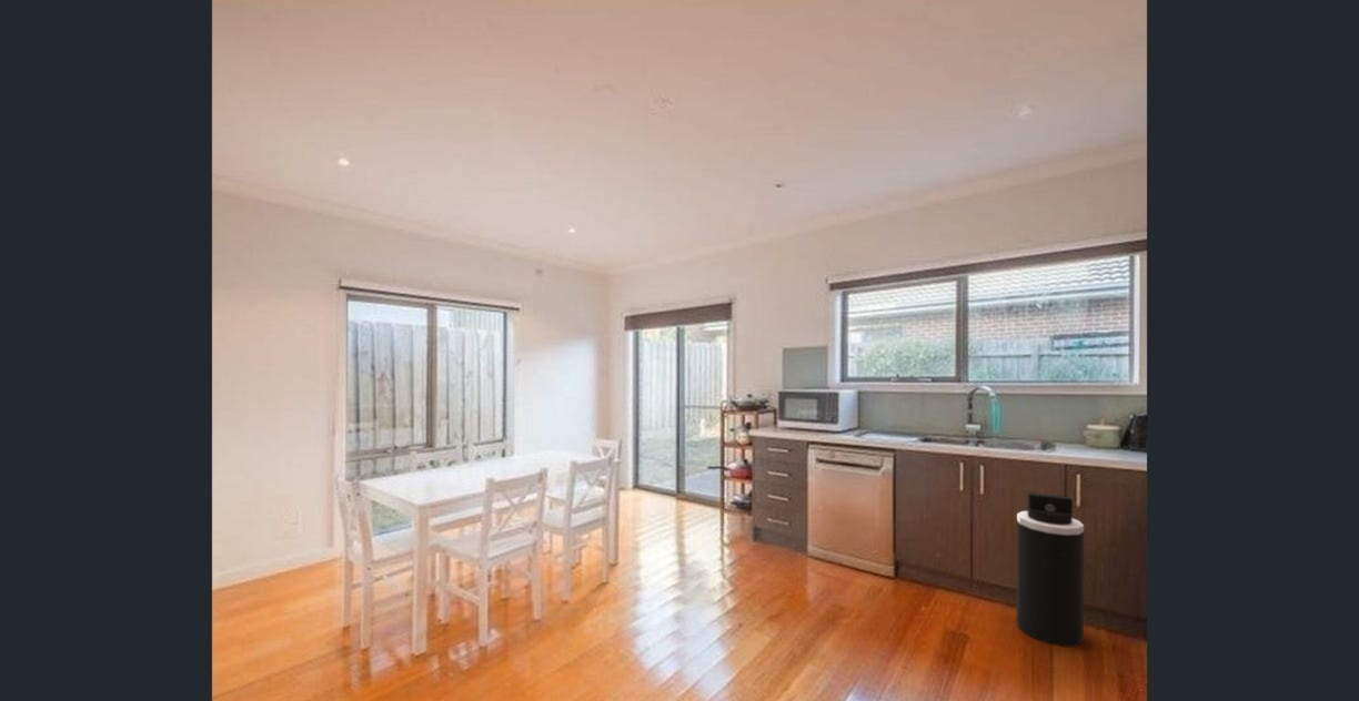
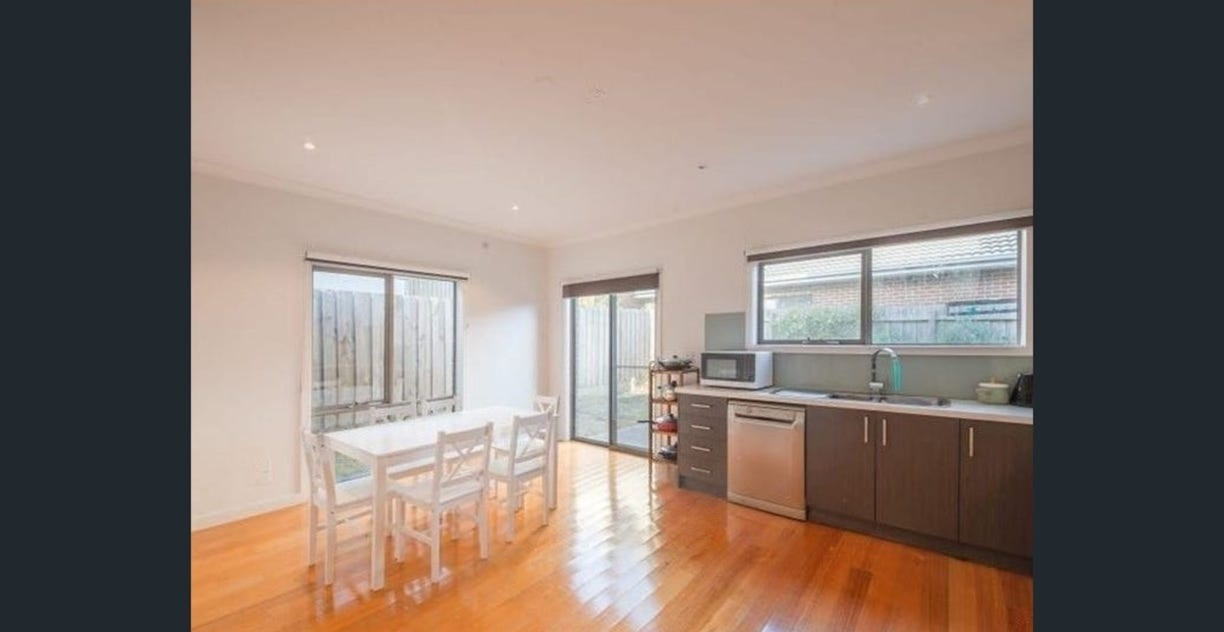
- trash can [1015,491,1085,648]
